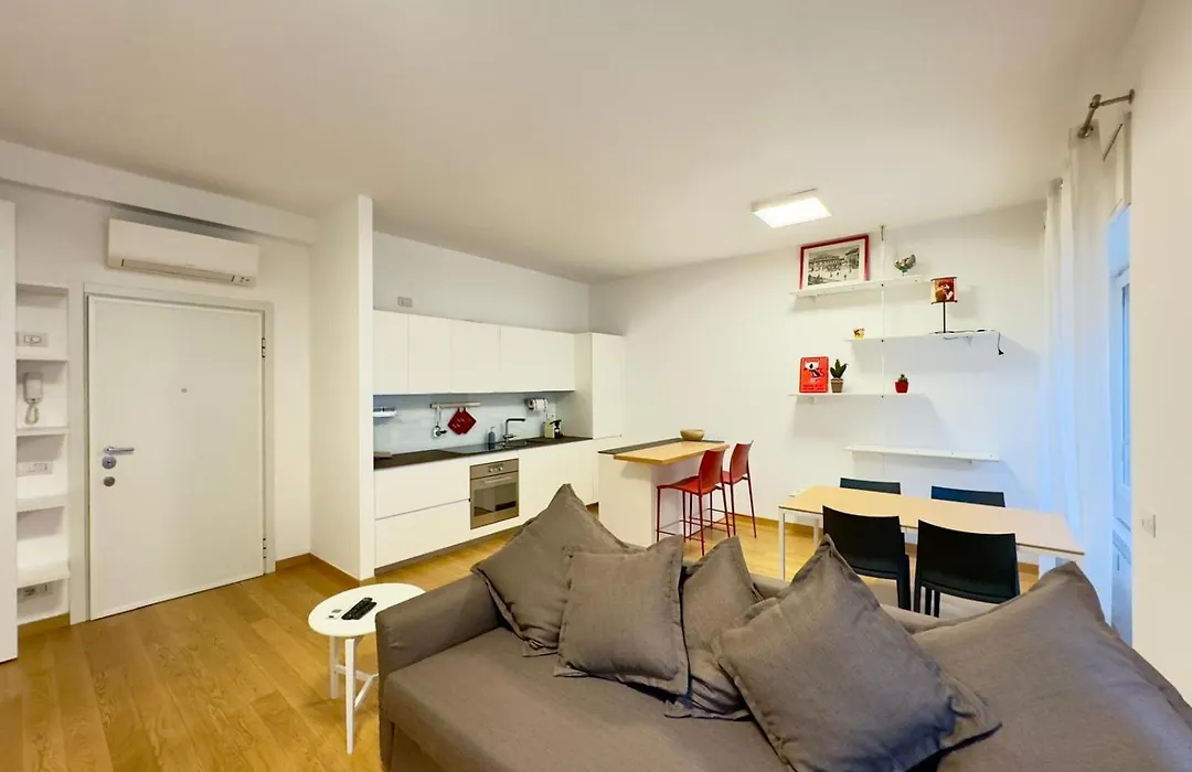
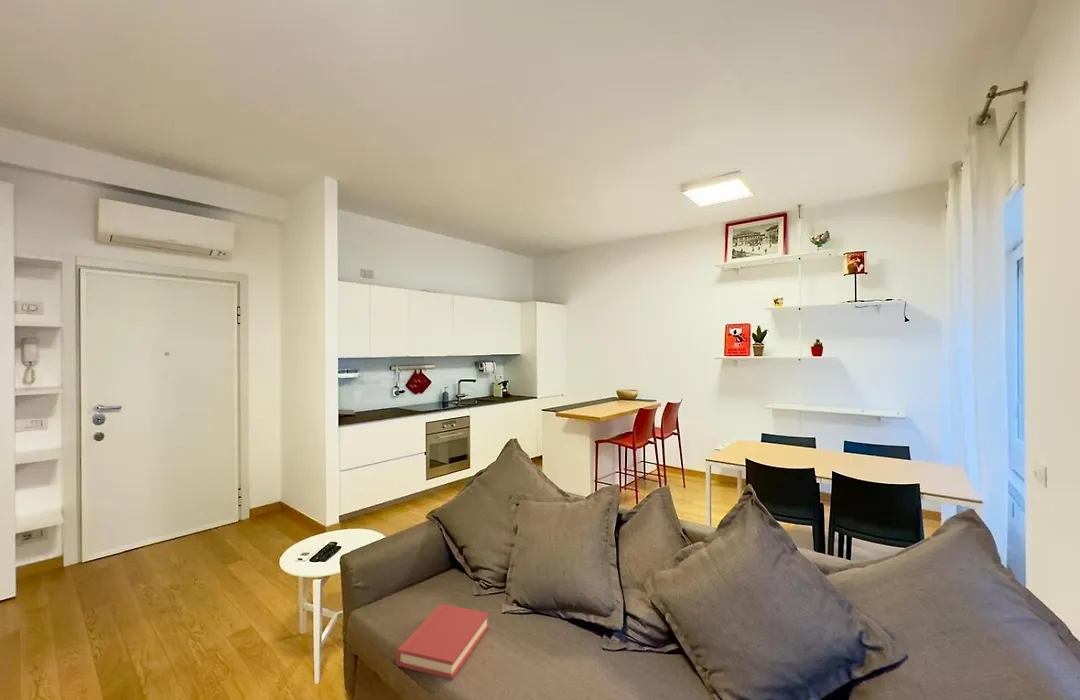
+ hardback book [395,603,490,680]
